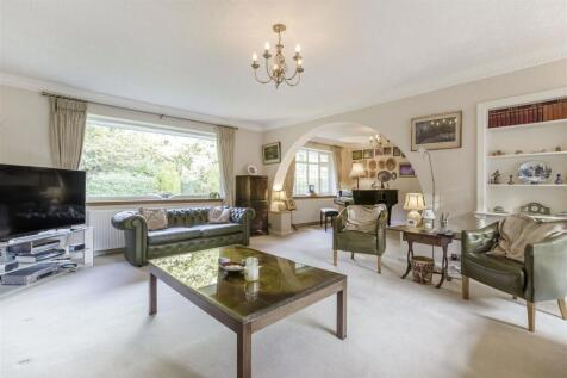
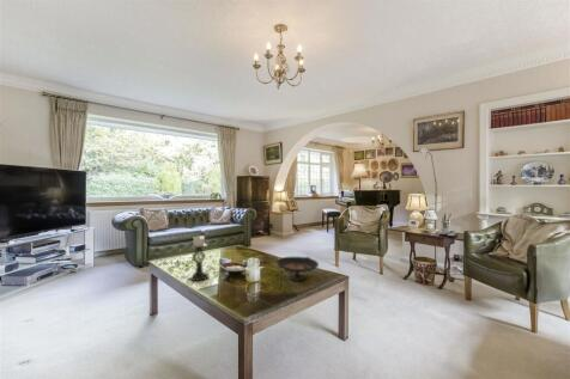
+ candle holder [188,234,210,282]
+ decorative bowl [275,256,320,281]
